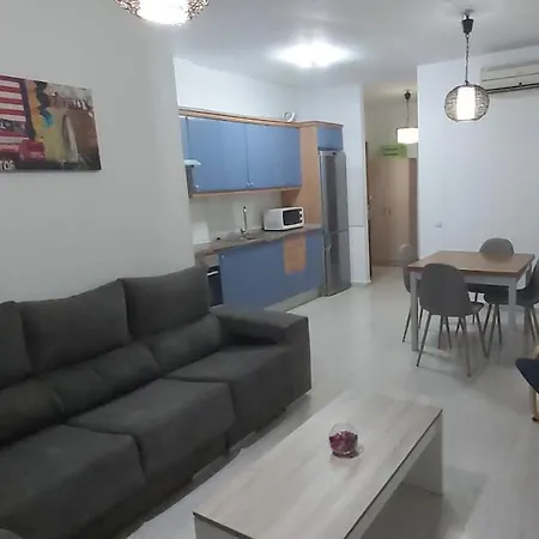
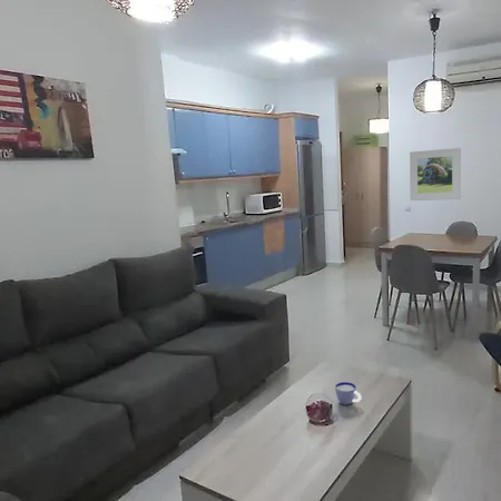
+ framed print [409,147,462,202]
+ cup [334,381,363,406]
